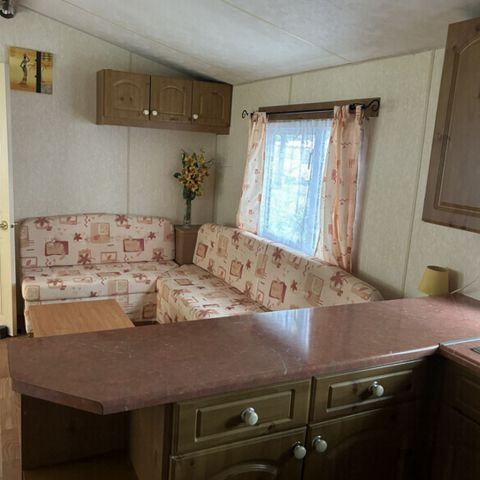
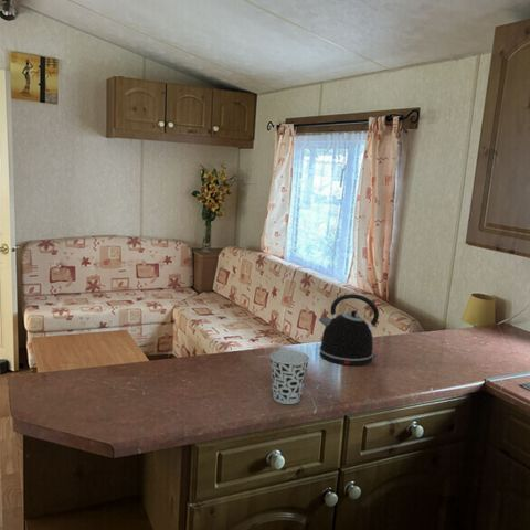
+ cup [268,349,310,405]
+ kettle [318,293,380,367]
